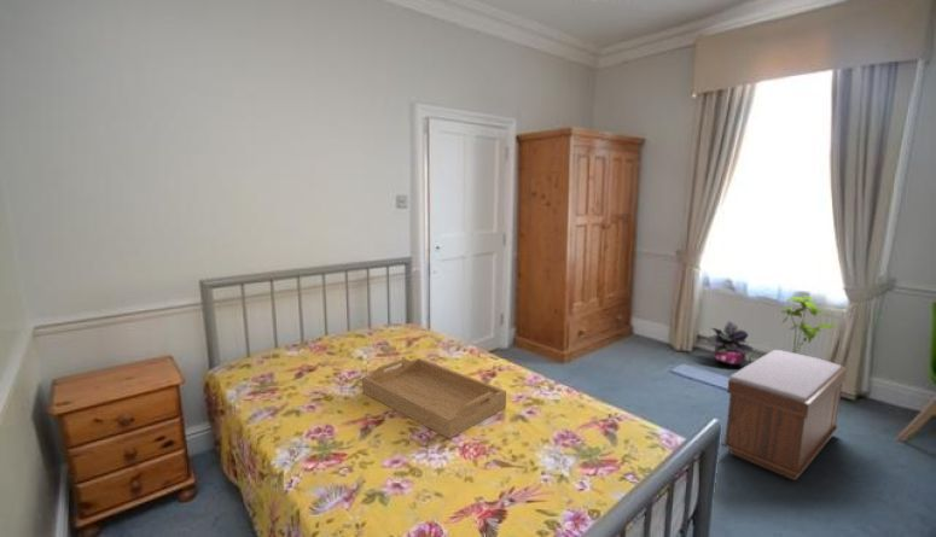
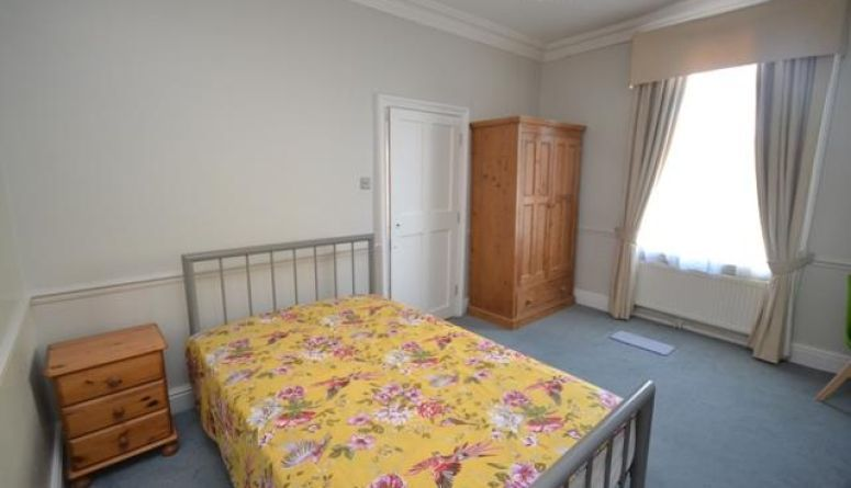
- serving tray [361,357,507,439]
- house plant [780,294,839,355]
- potted plant [707,321,754,368]
- bench [721,349,848,481]
